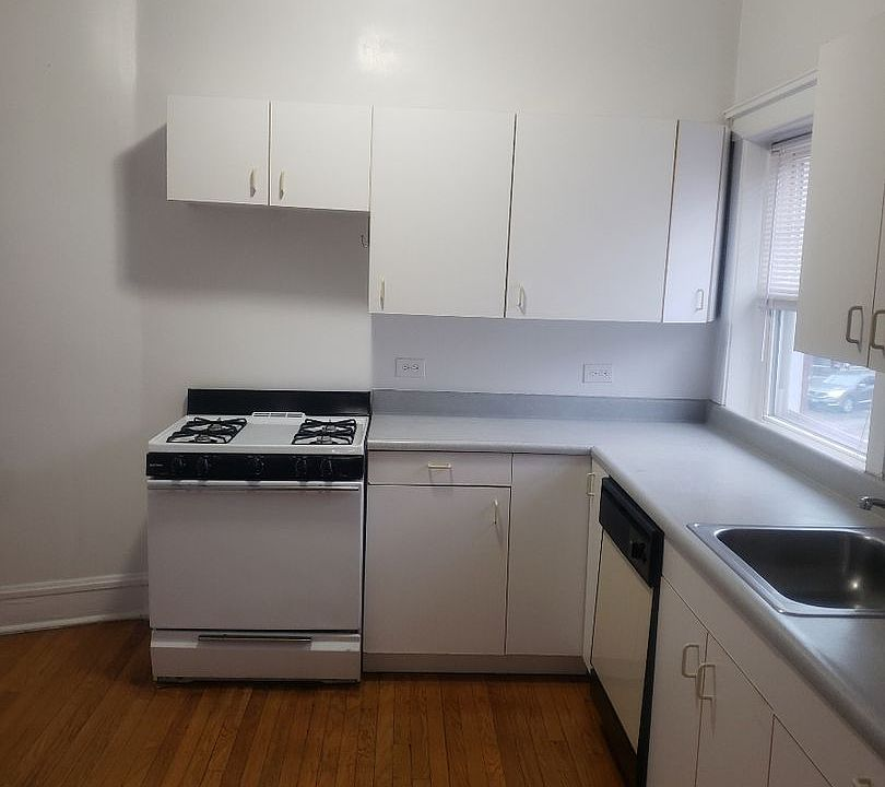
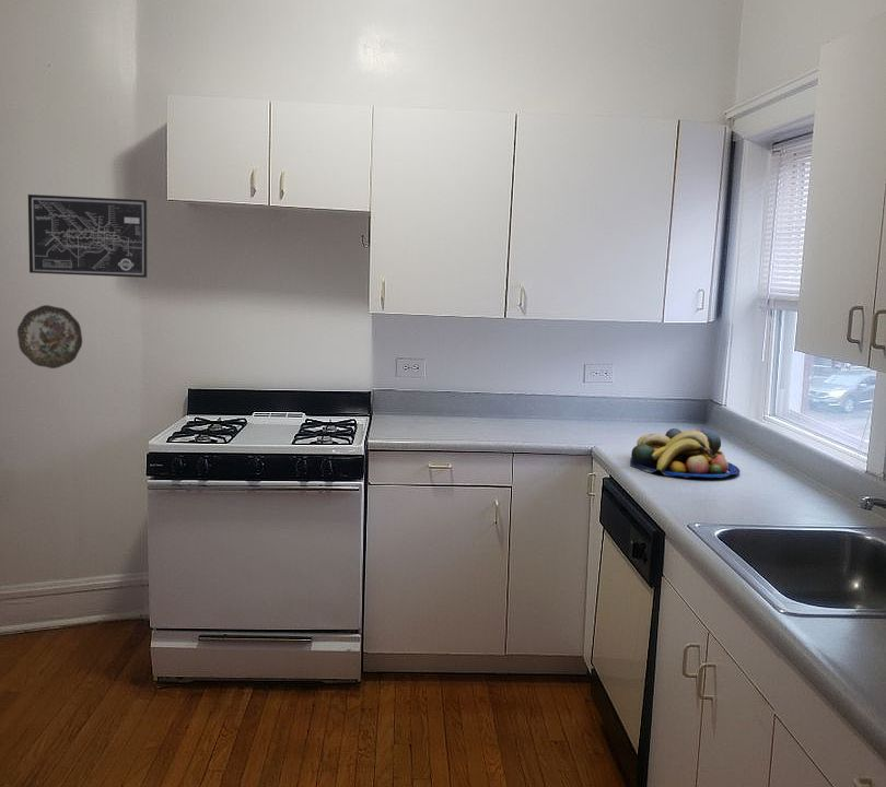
+ fruit bowl [629,427,741,479]
+ decorative plate [16,304,83,369]
+ wall art [27,193,148,279]
